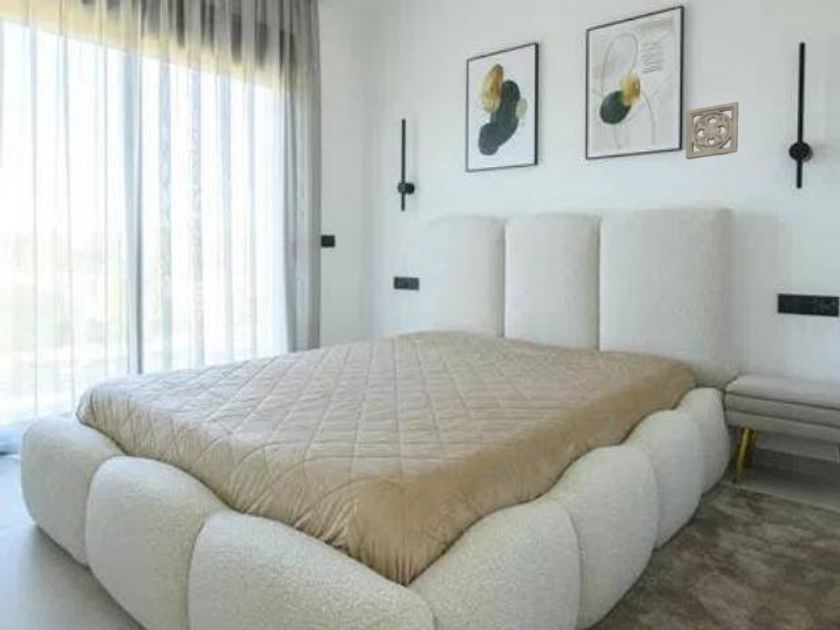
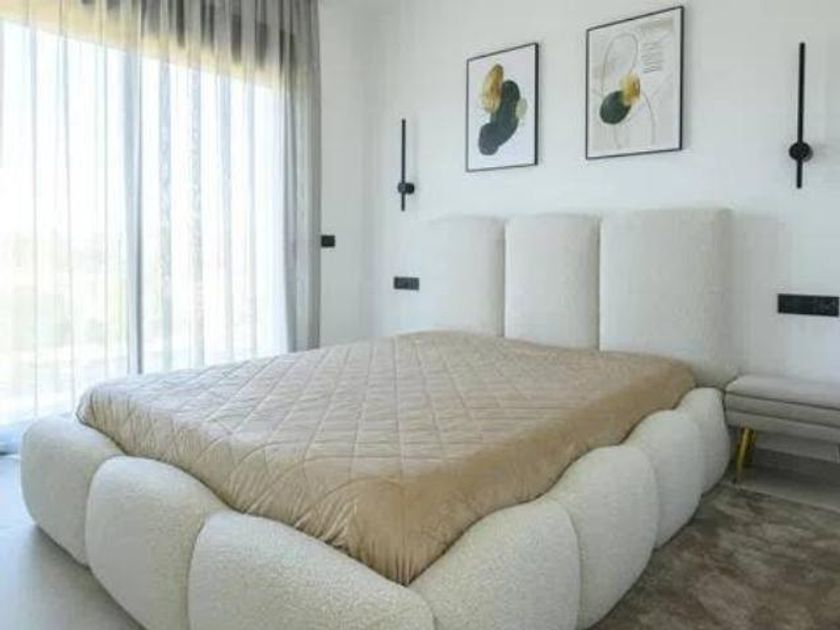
- wall ornament [685,101,740,160]
